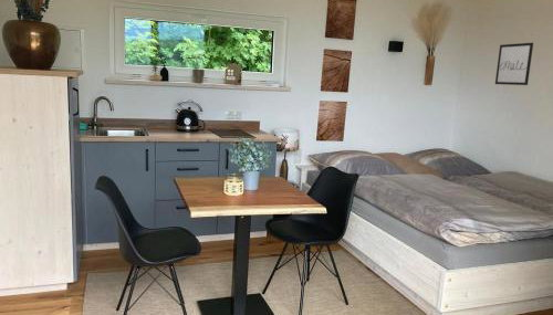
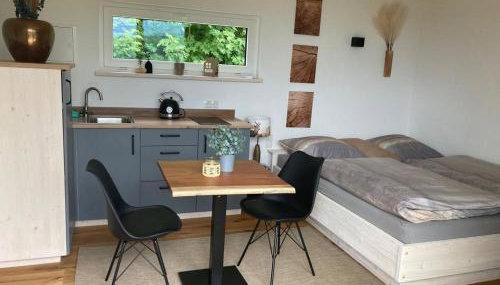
- wall art [494,42,534,86]
